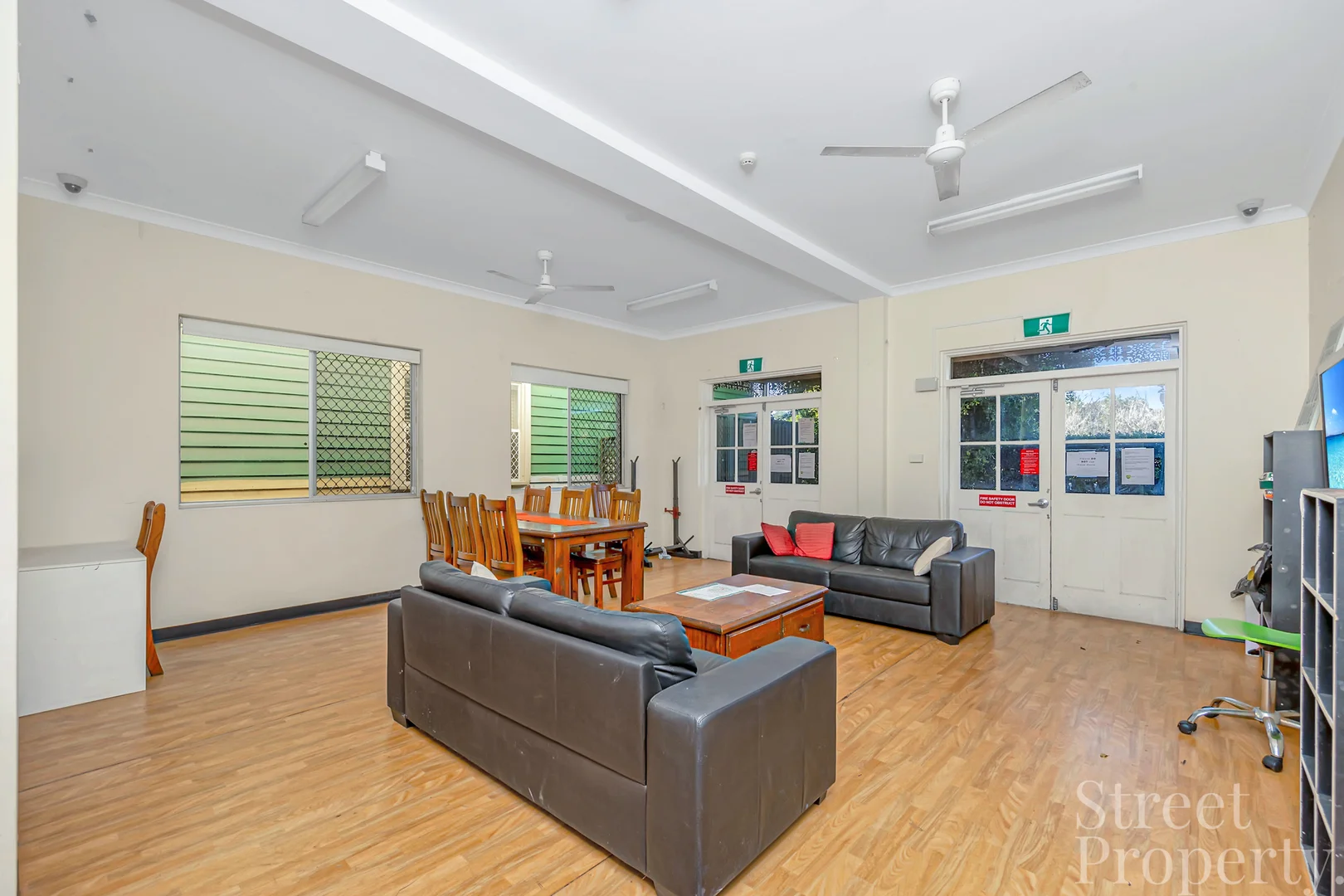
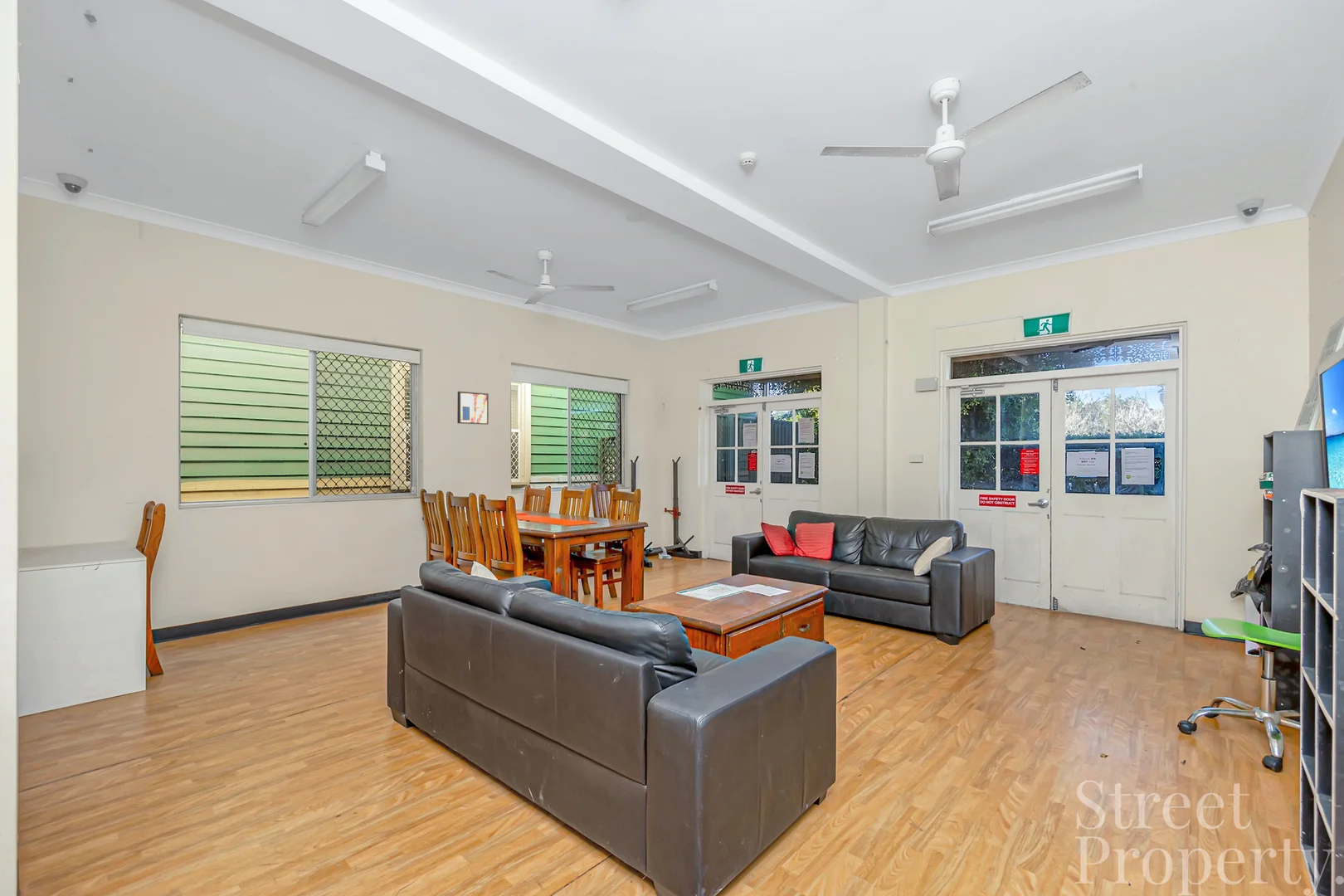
+ wall art [456,391,489,426]
